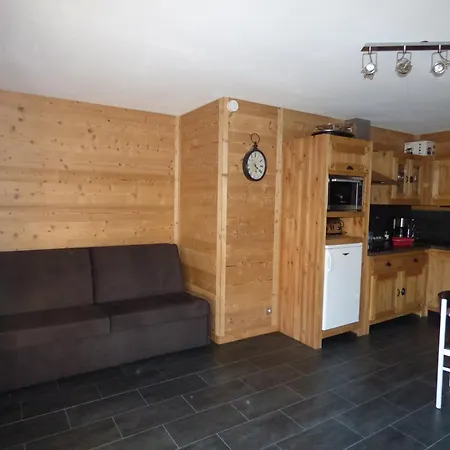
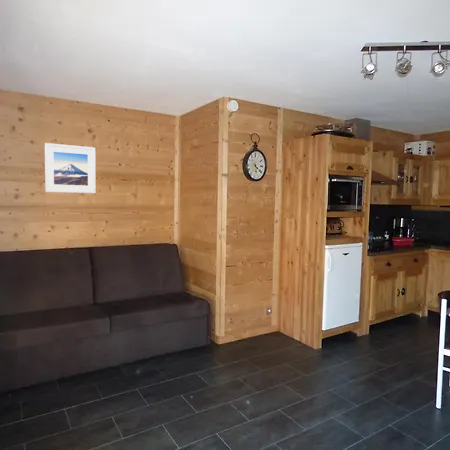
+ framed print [44,142,97,194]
